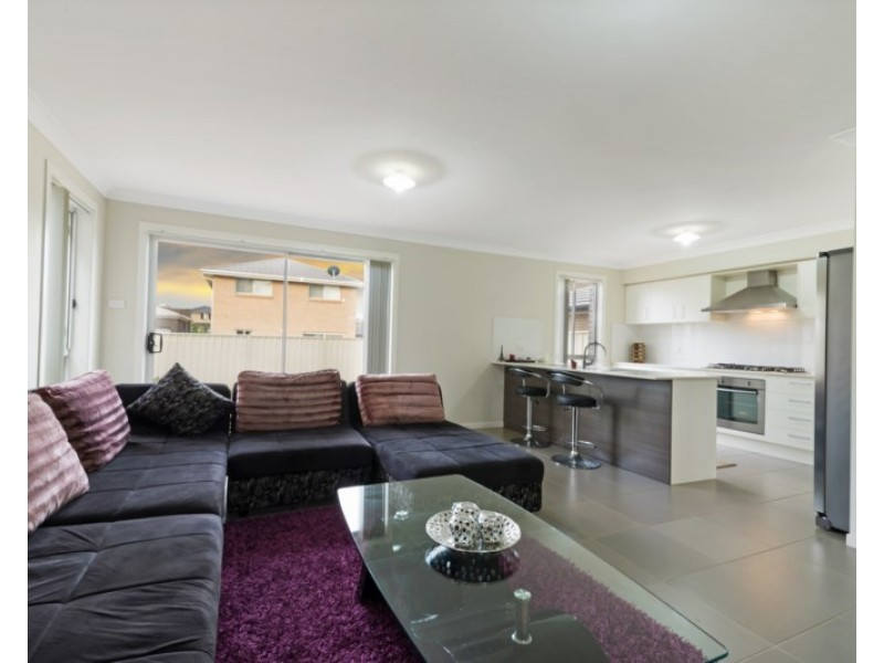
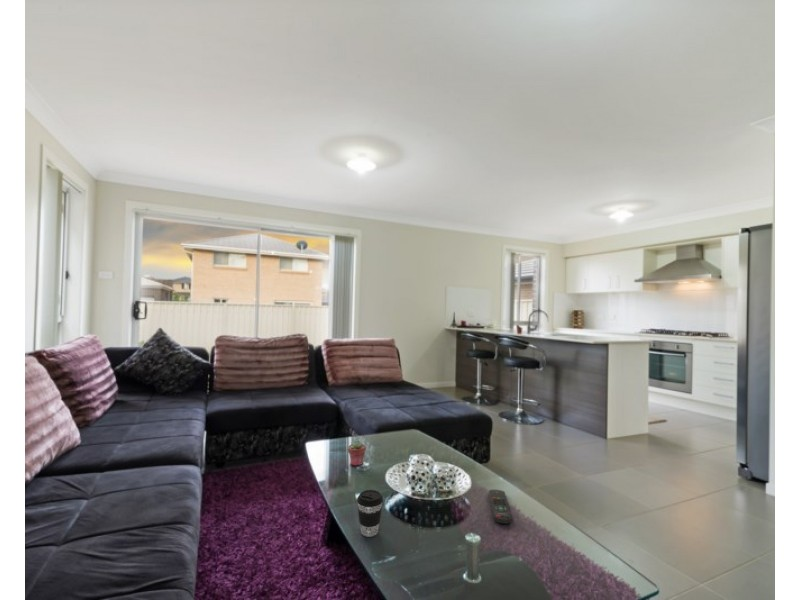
+ remote control [488,489,513,524]
+ coffee cup [356,489,384,538]
+ potted succulent [347,439,367,467]
